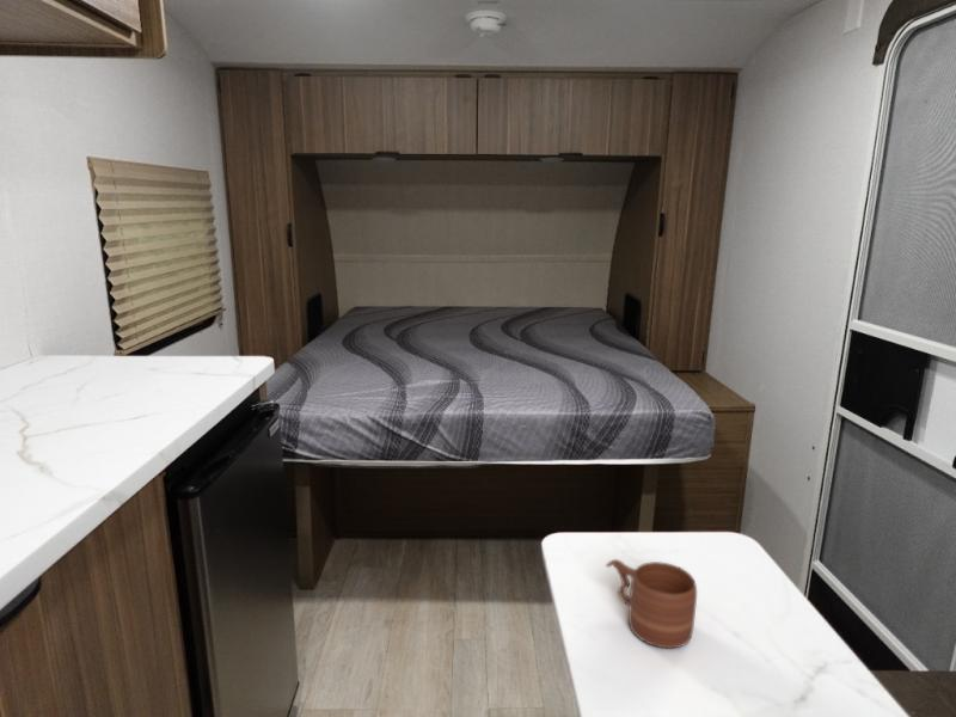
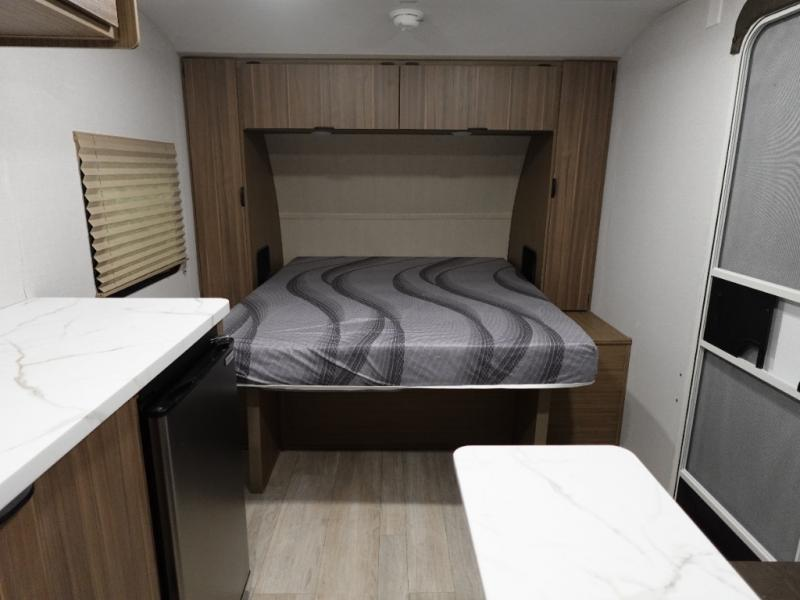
- mug [605,558,698,650]
